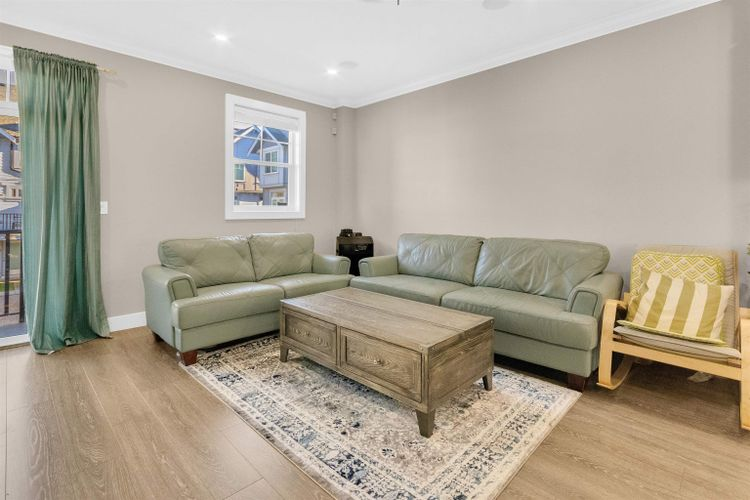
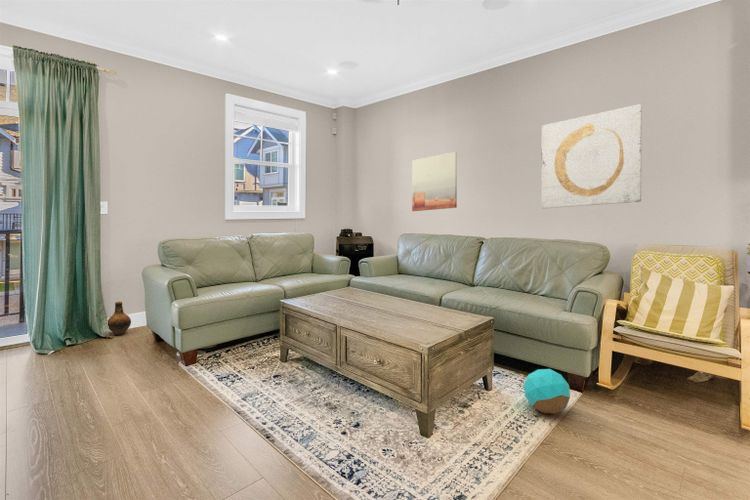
+ wall art [411,151,458,212]
+ wall art [540,103,643,209]
+ ball [523,368,571,415]
+ ceramic jug [107,301,132,336]
